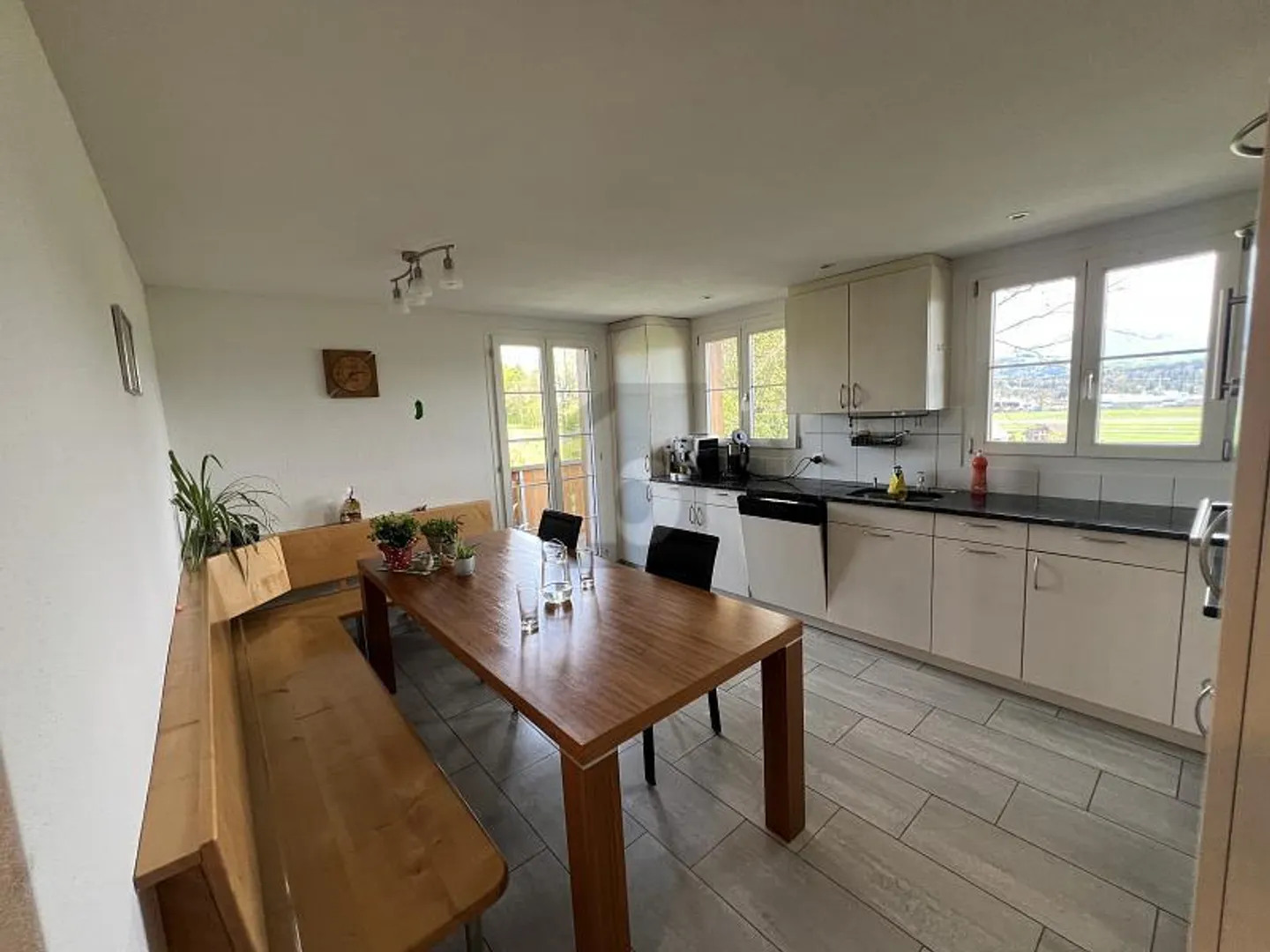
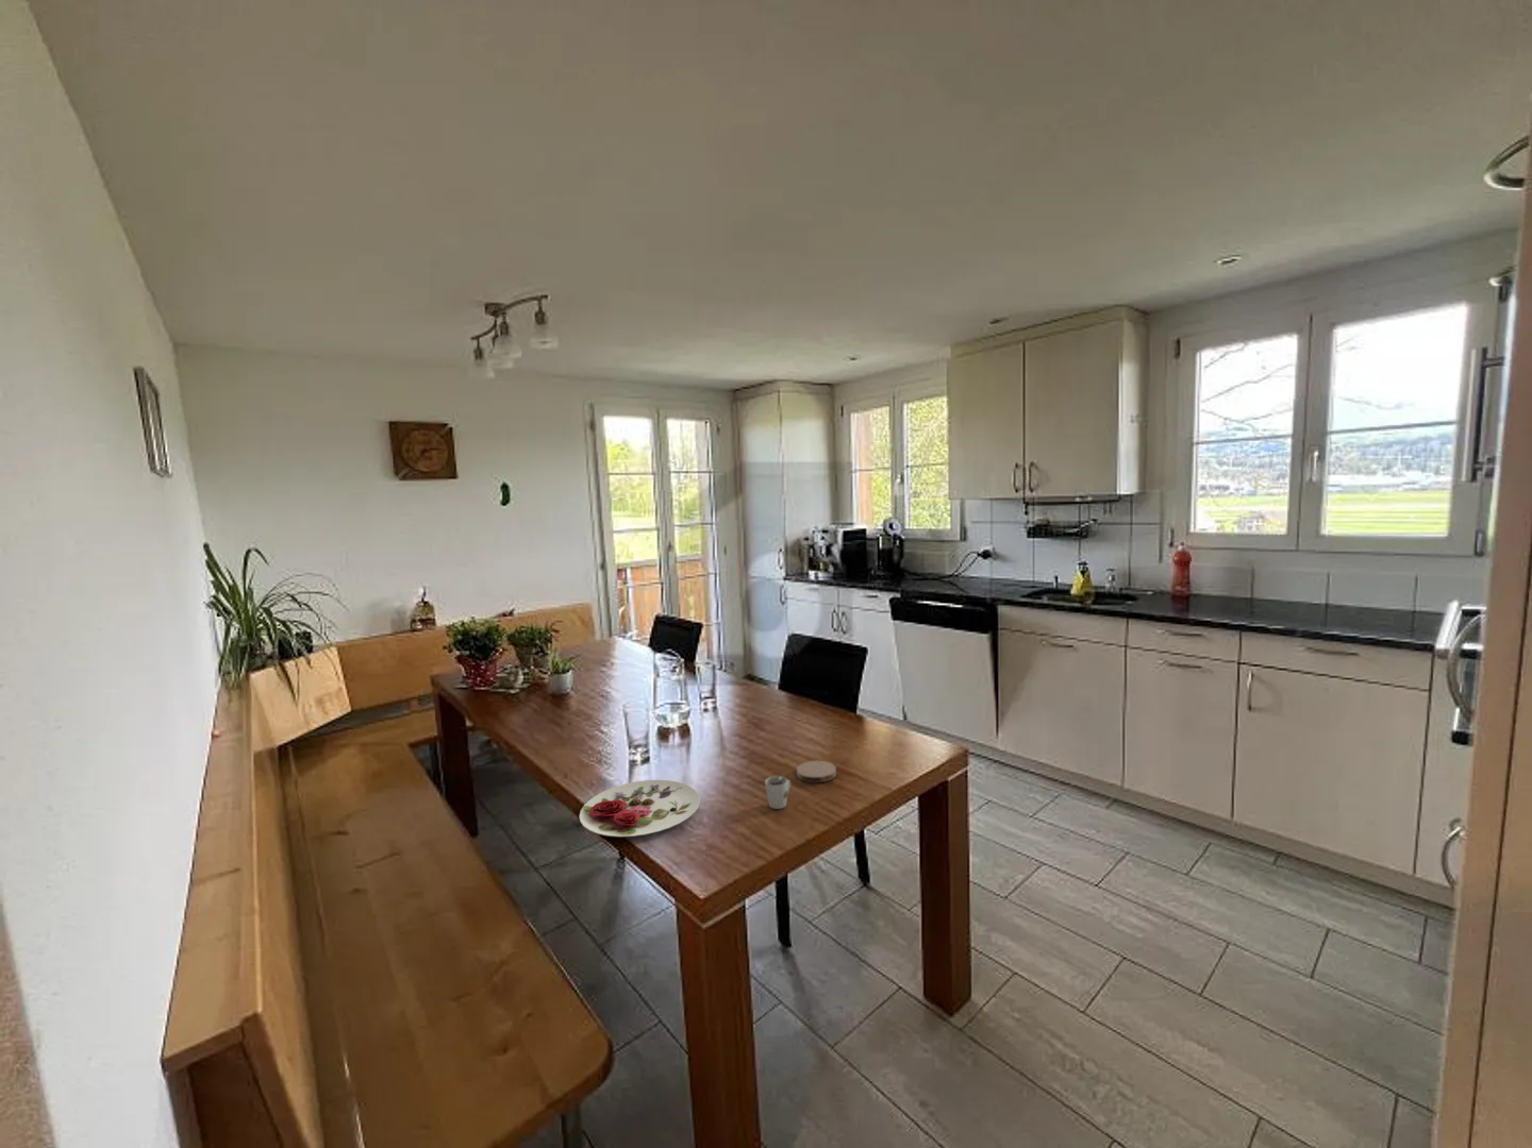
+ coaster [796,760,837,784]
+ plate [579,779,701,838]
+ cup [764,775,791,810]
